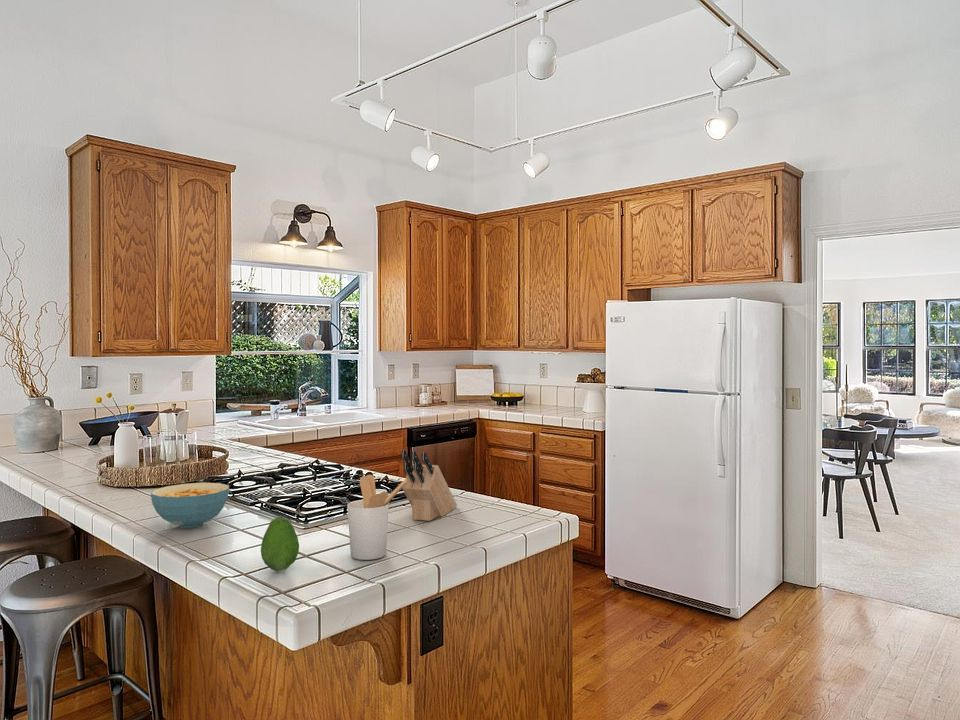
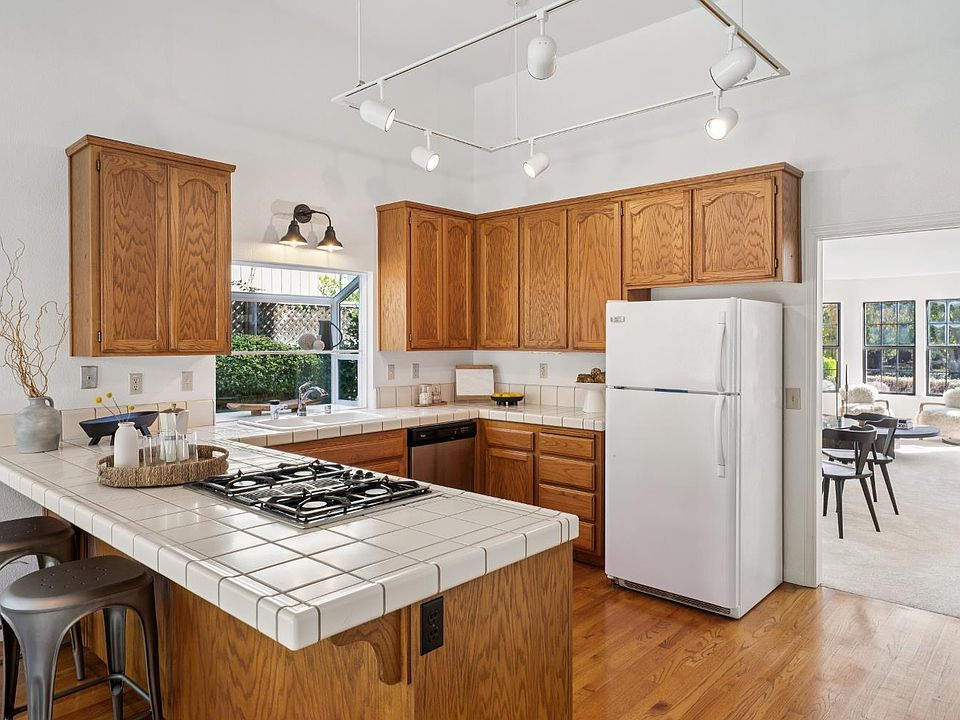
- cereal bowl [150,482,230,529]
- fruit [260,515,300,572]
- utensil holder [346,474,408,561]
- knife block [401,449,458,522]
